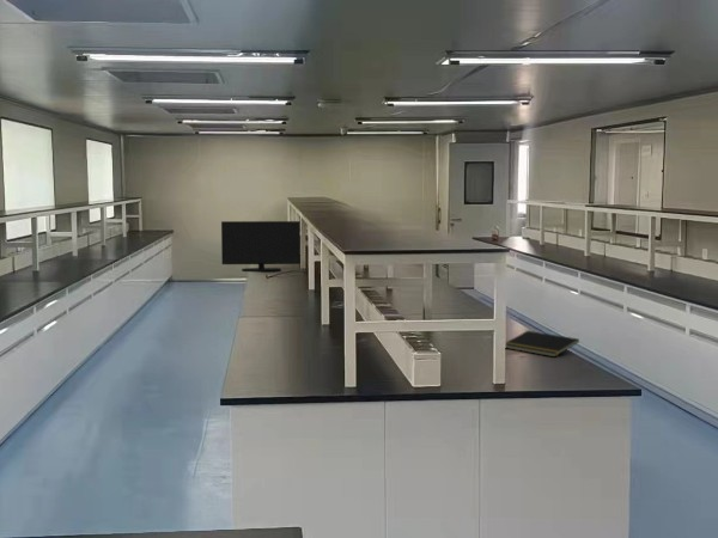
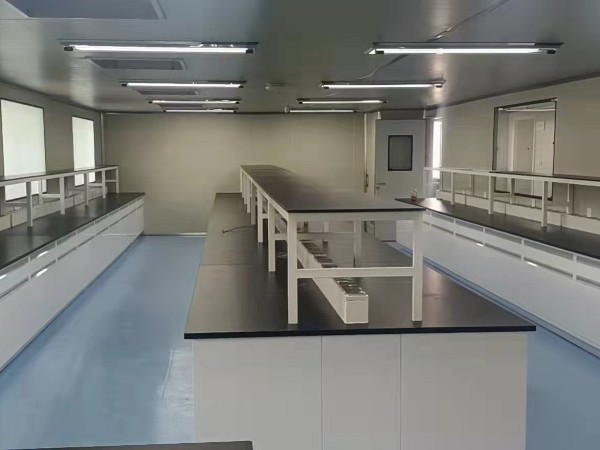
- monitor [220,220,302,273]
- notepad [505,330,580,357]
